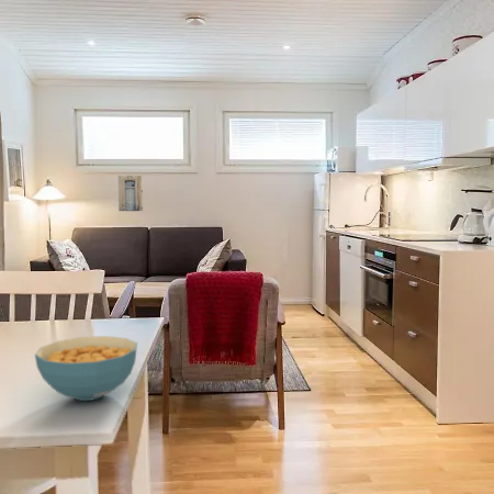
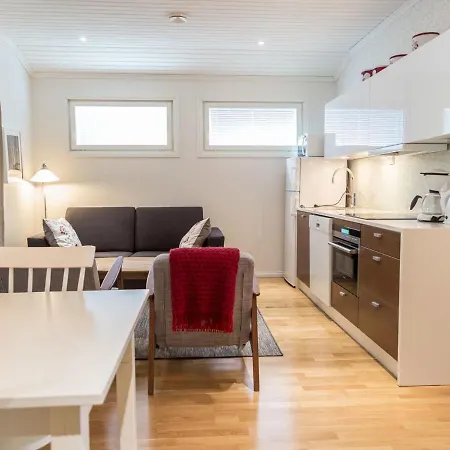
- cereal bowl [34,335,138,402]
- wall art [117,175,144,212]
